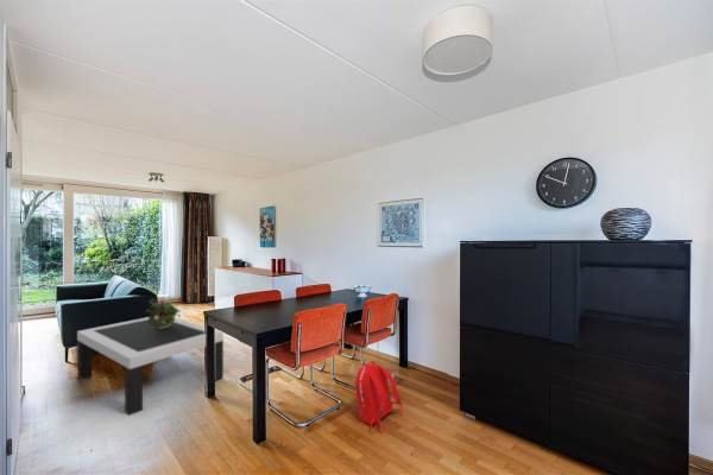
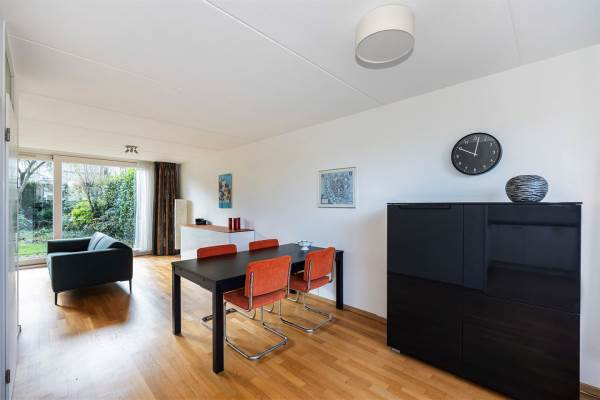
- potted plant [143,296,182,329]
- backpack [353,360,404,433]
- coffee table [76,316,225,417]
